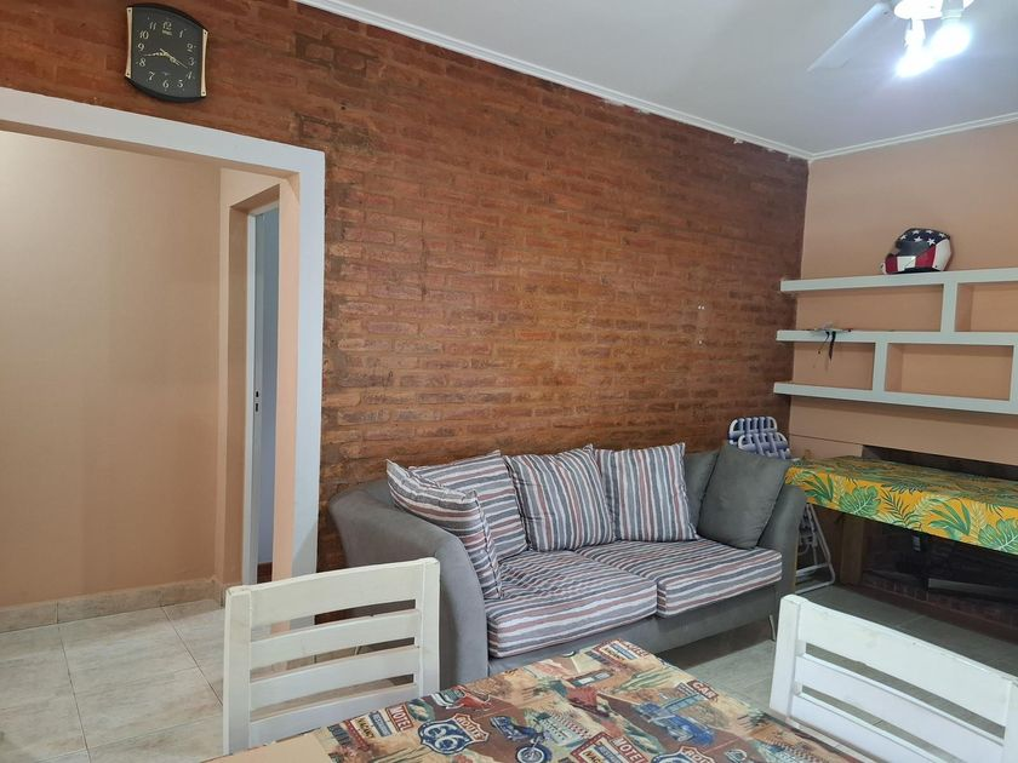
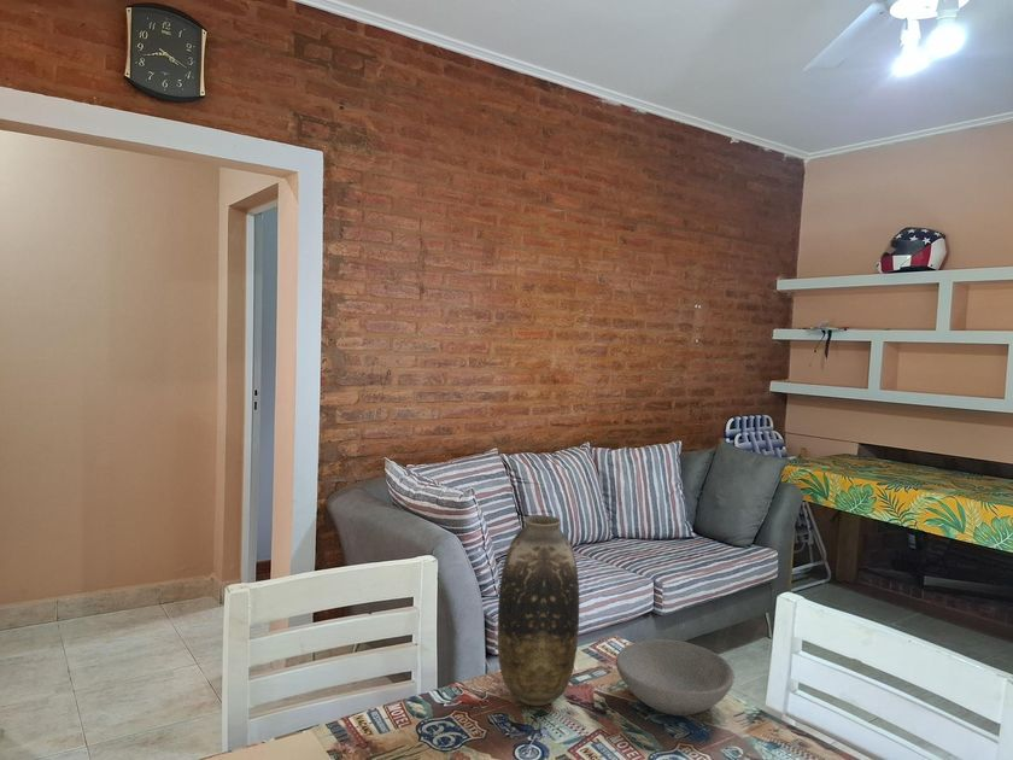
+ vase [497,514,580,707]
+ bowl [615,638,736,717]
